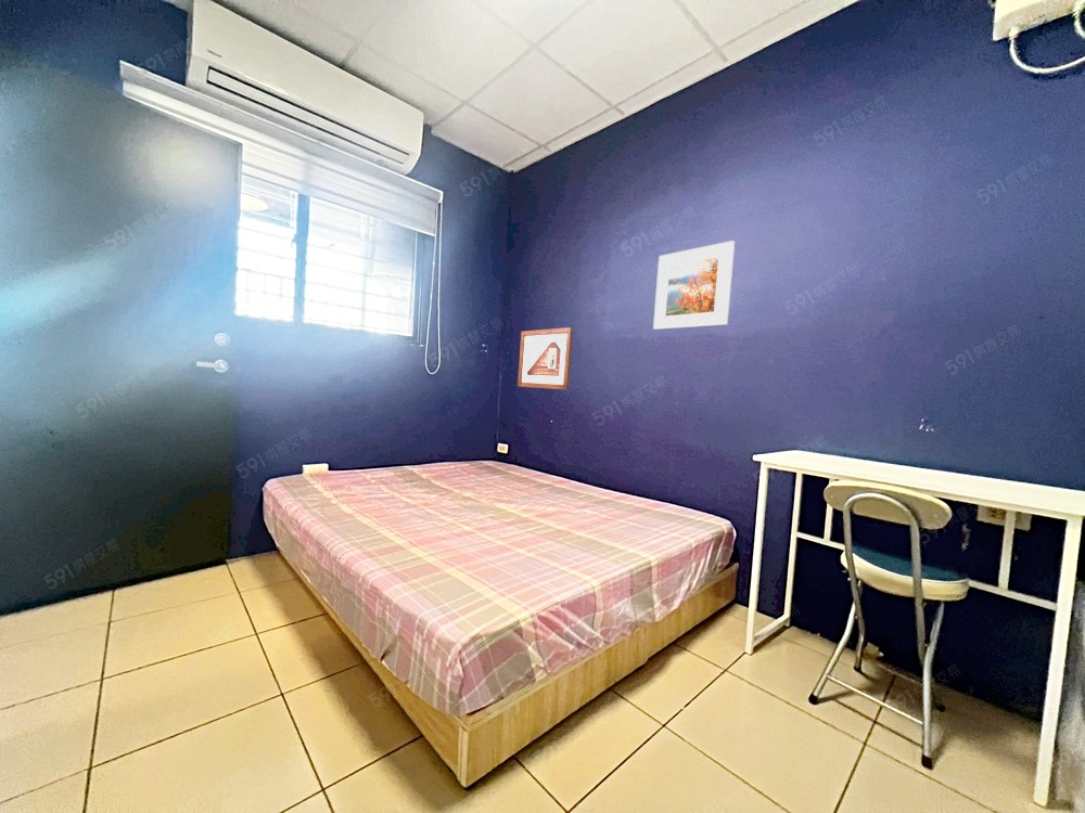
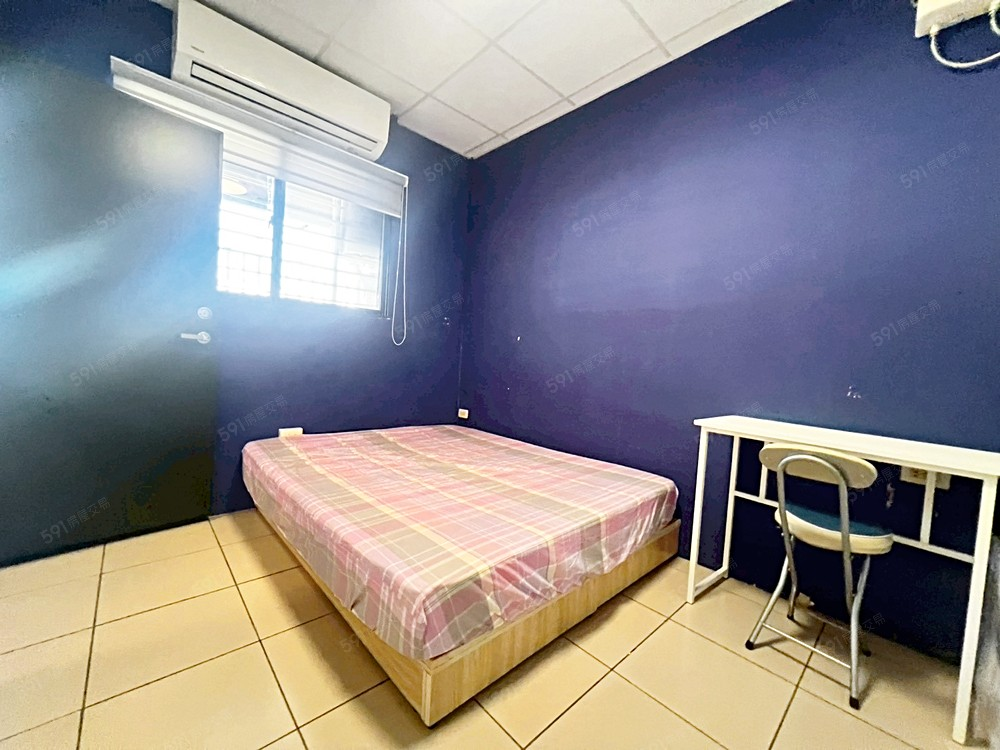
- picture frame [516,326,574,390]
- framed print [652,240,736,331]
